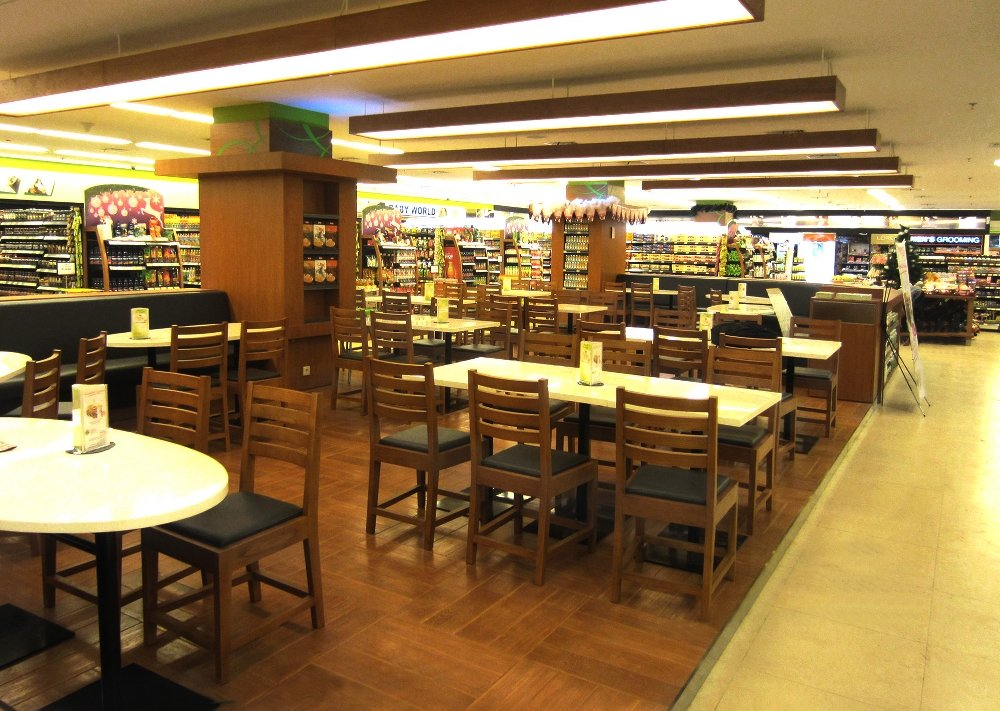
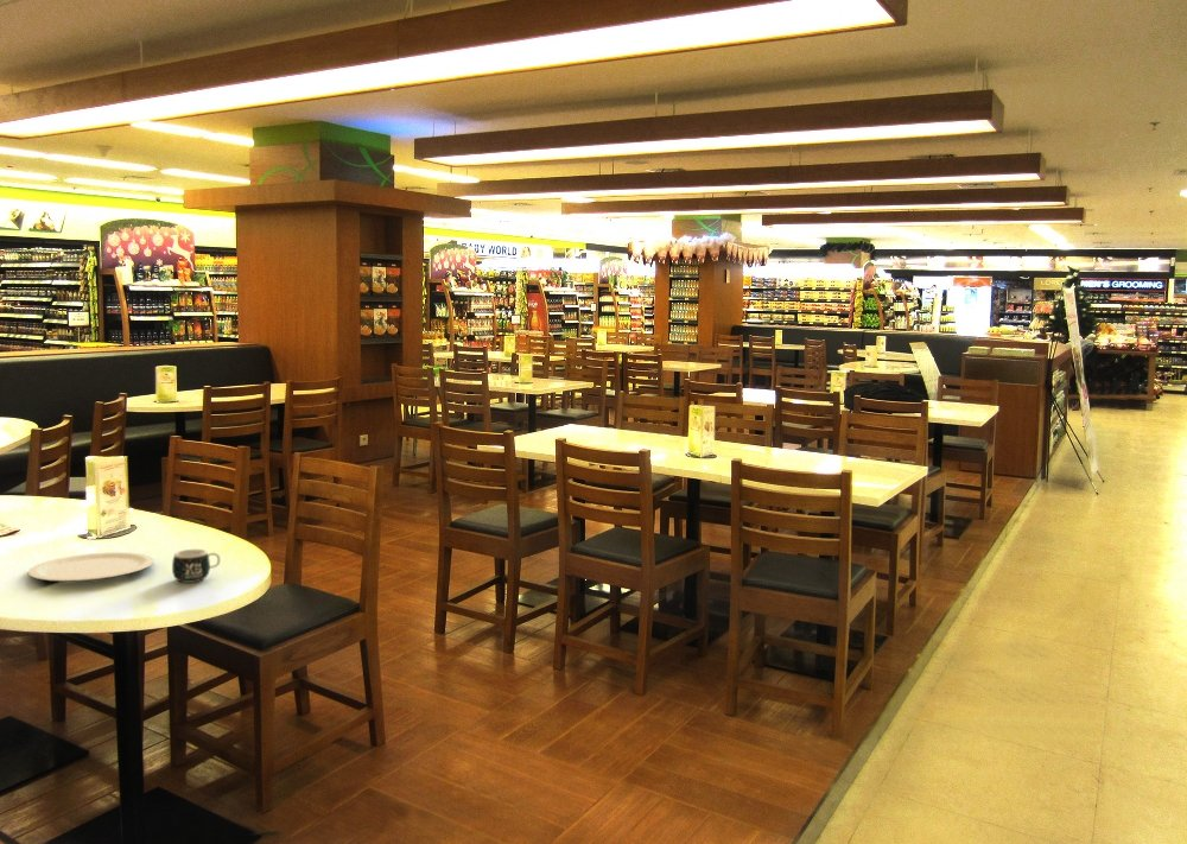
+ mug [171,548,221,584]
+ plate [26,551,155,583]
